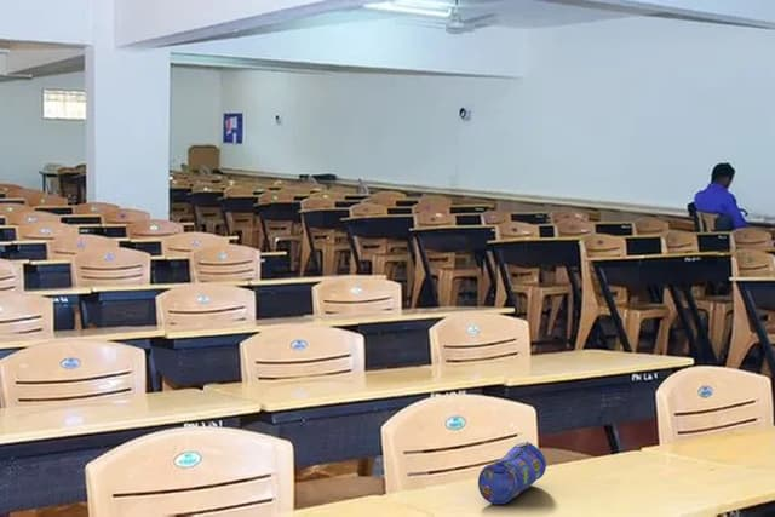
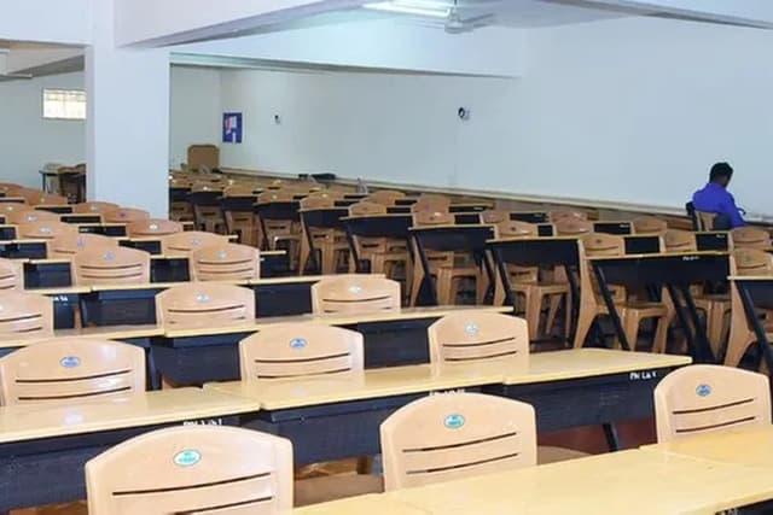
- pencil case [477,441,547,505]
